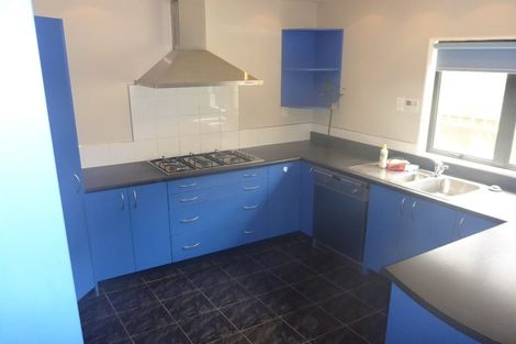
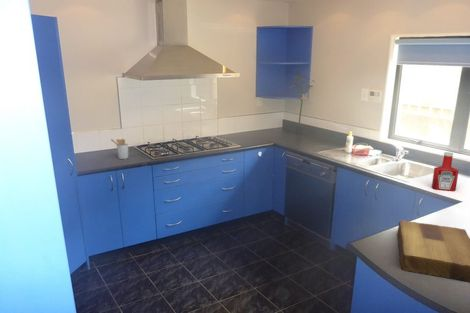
+ soap bottle [431,151,460,192]
+ cutting board [396,220,470,283]
+ utensil holder [110,138,129,160]
